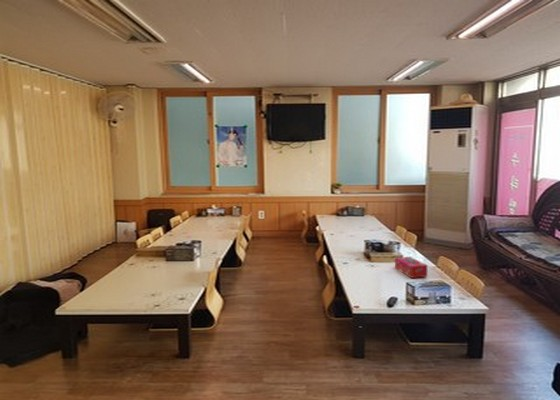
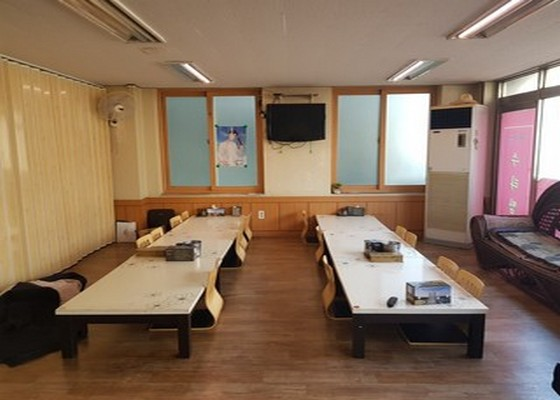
- tissue box [394,256,429,279]
